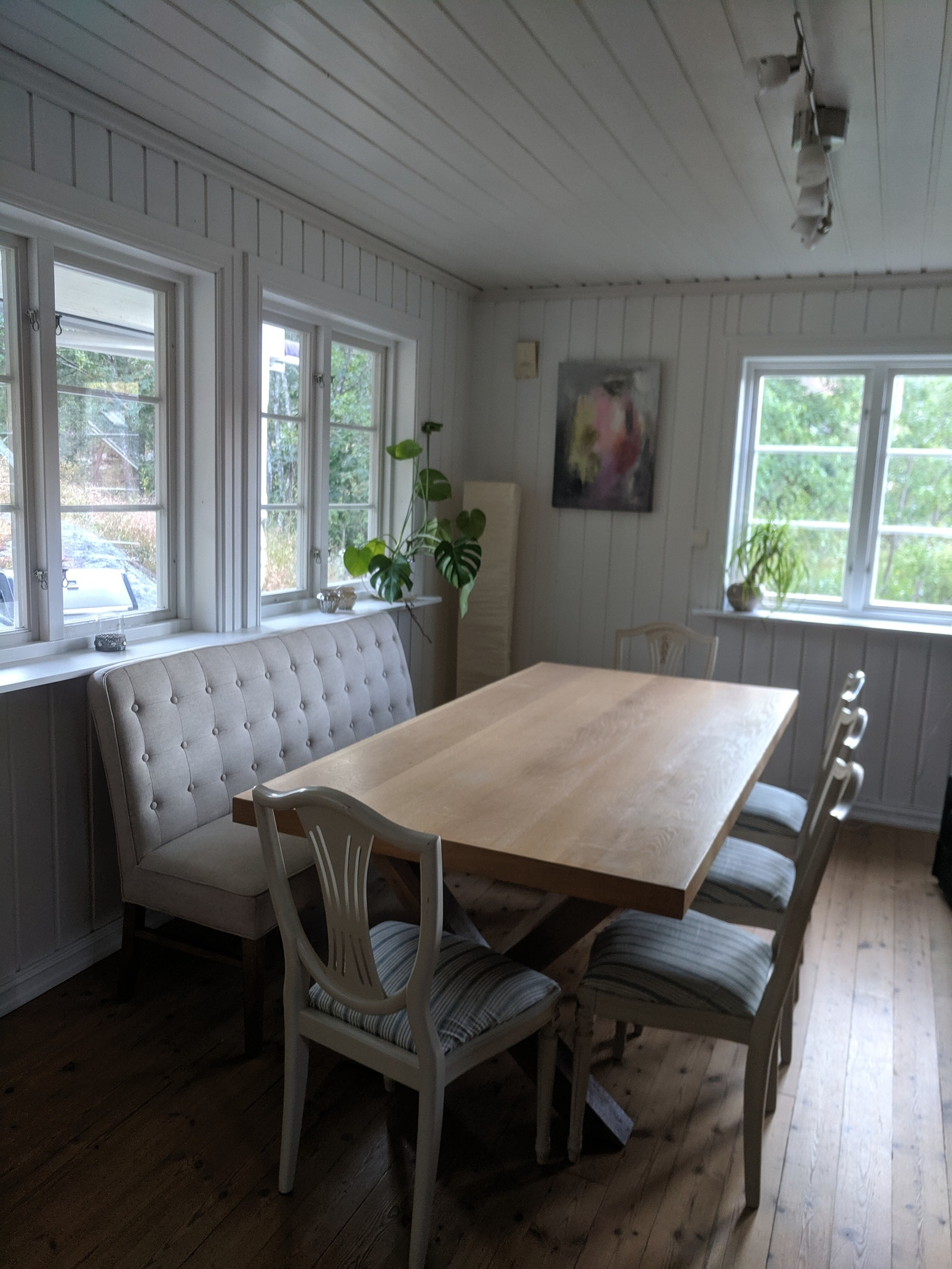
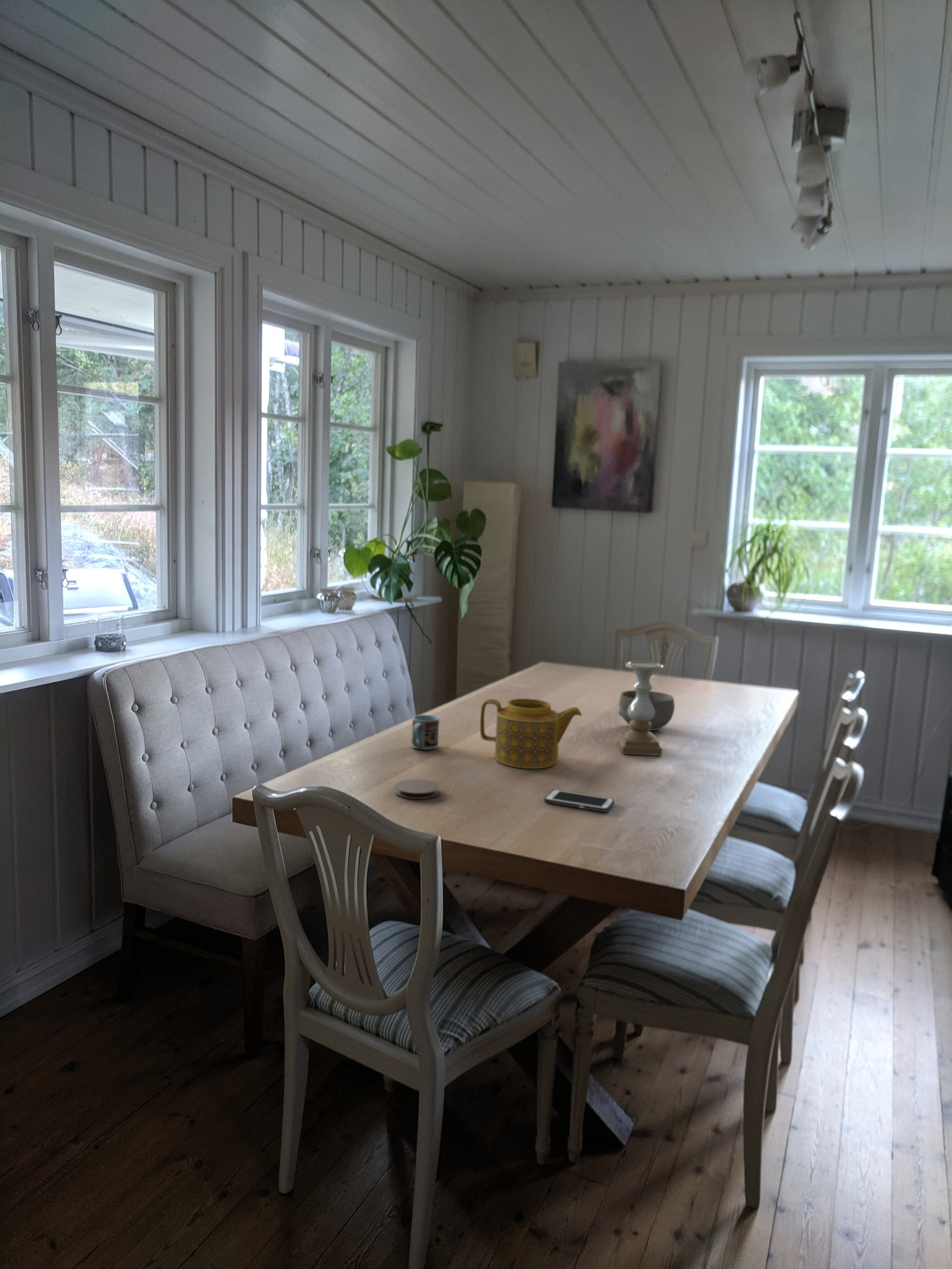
+ cell phone [543,789,615,813]
+ teapot [480,698,583,769]
+ coaster [394,779,440,800]
+ cup [411,714,440,750]
+ candle holder [616,660,664,756]
+ bowl [618,690,675,731]
